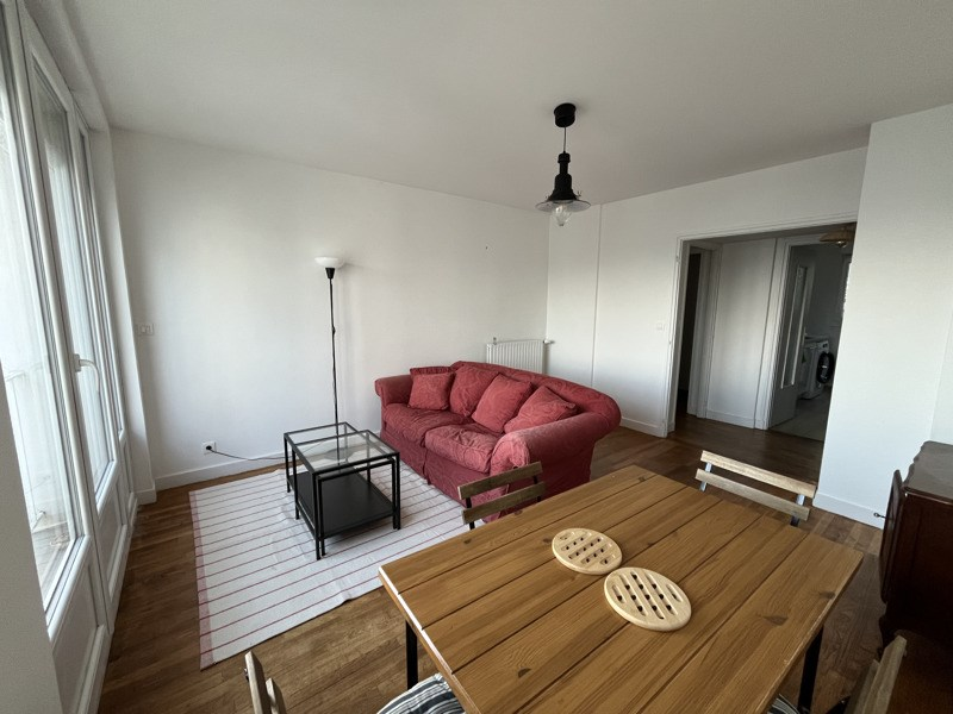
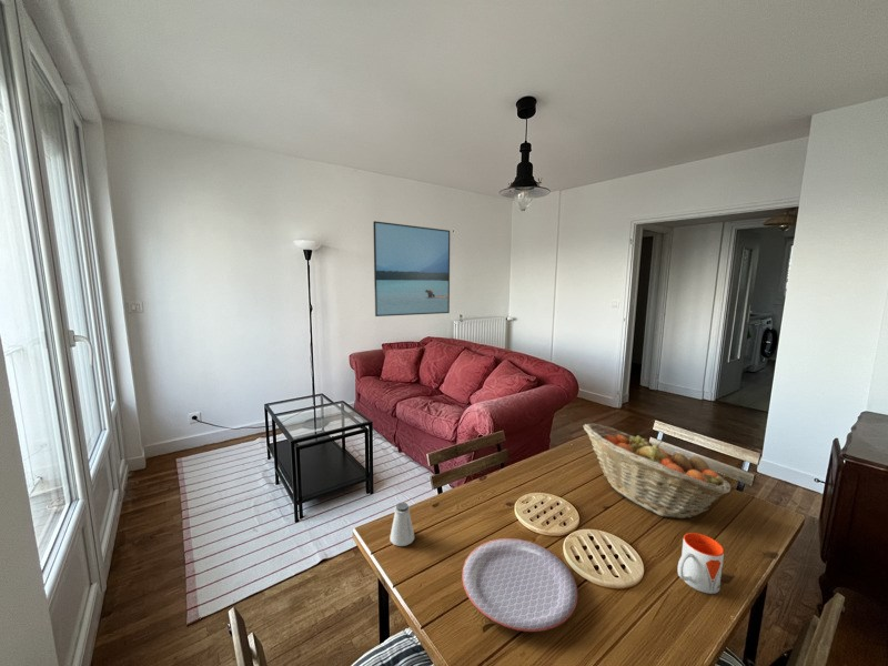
+ saltshaker [390,502,415,547]
+ fruit basket [583,423,733,519]
+ mug [677,532,725,595]
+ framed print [372,220,451,317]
+ plate [461,537,578,633]
